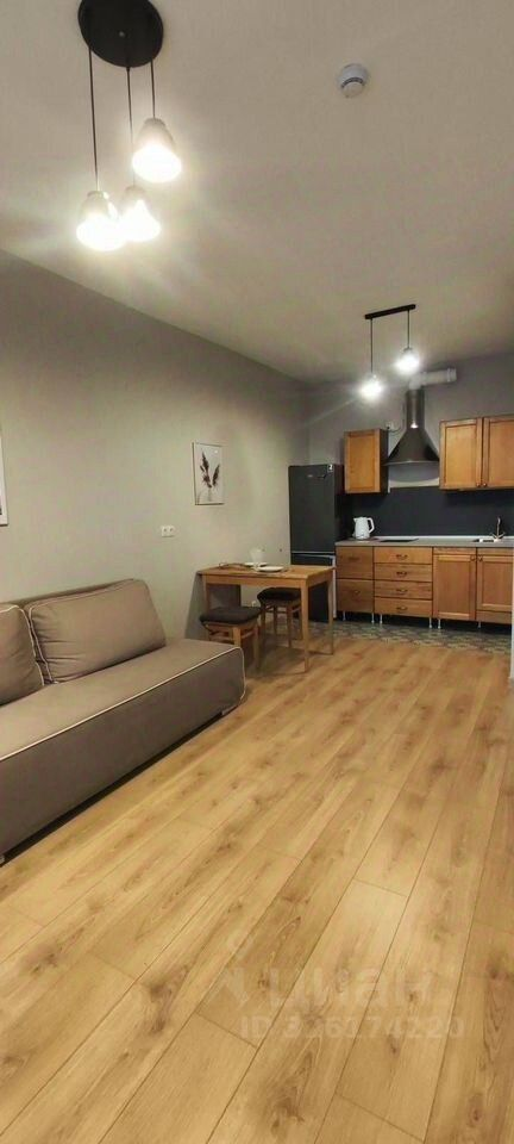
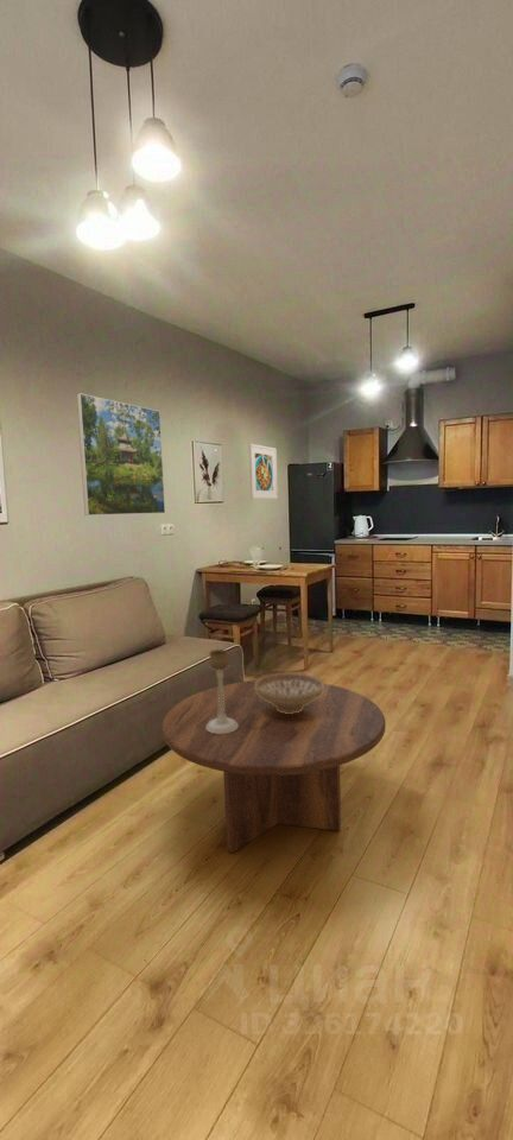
+ decorative bowl [255,672,324,714]
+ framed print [76,392,166,517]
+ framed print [248,443,279,500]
+ coffee table [160,679,387,854]
+ candle holder [207,648,238,734]
